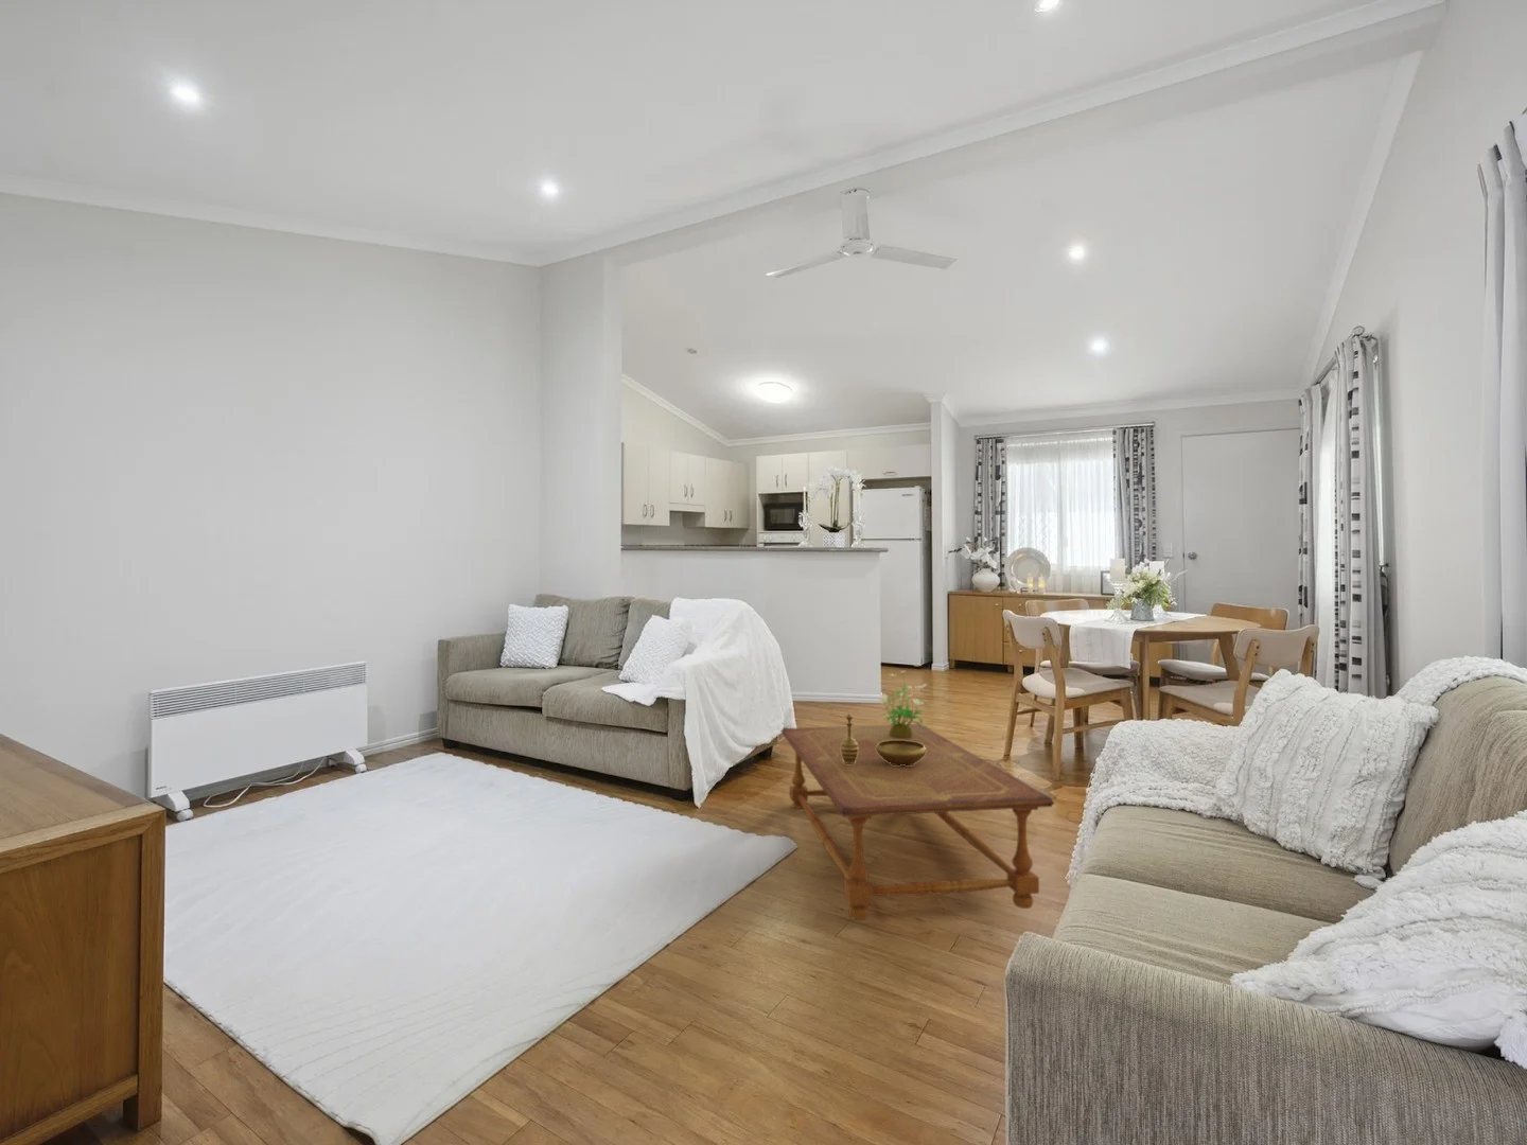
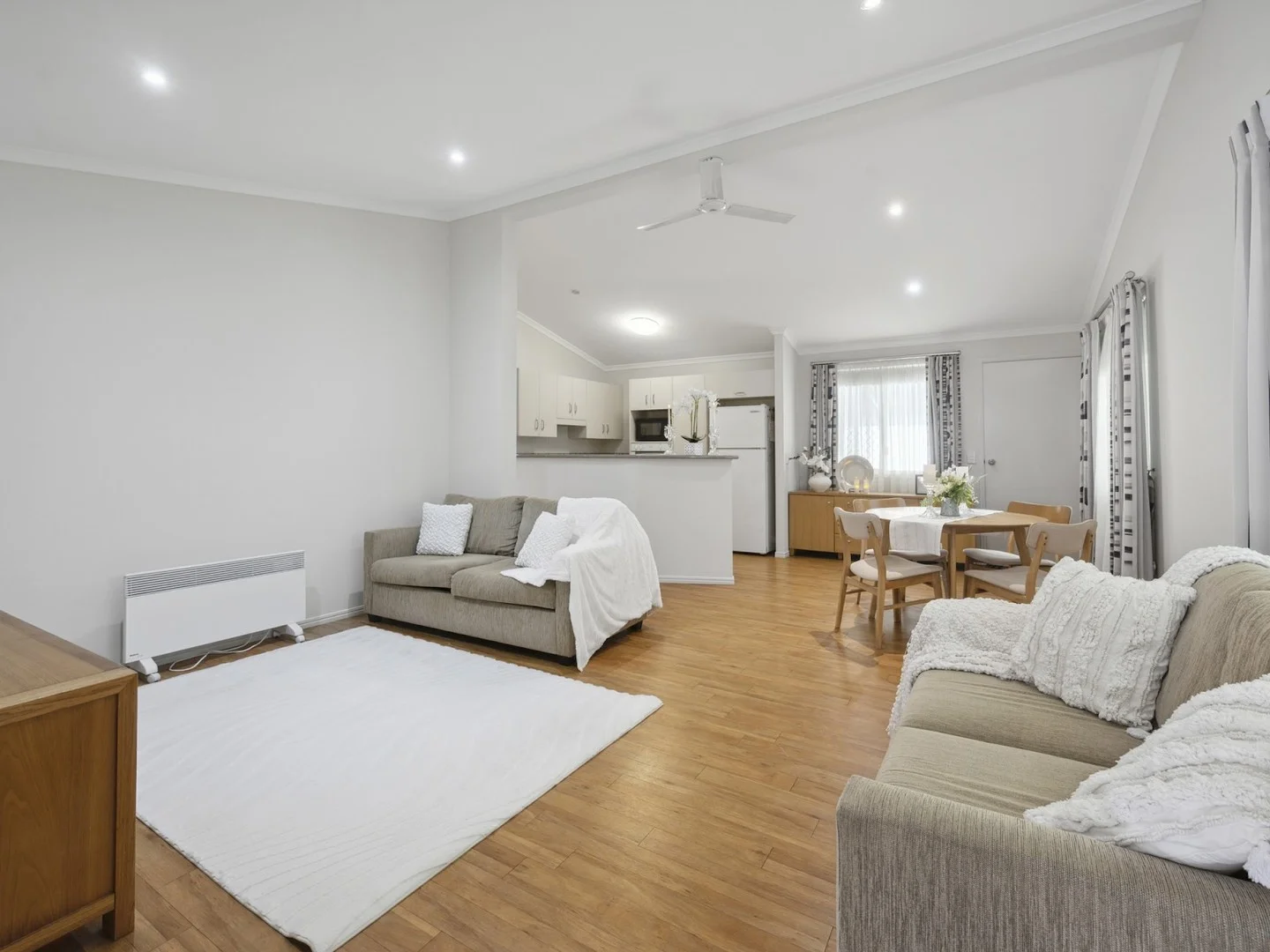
- potted plant [877,670,931,738]
- coffee table [780,723,1056,921]
- decorative bowl [840,713,927,765]
